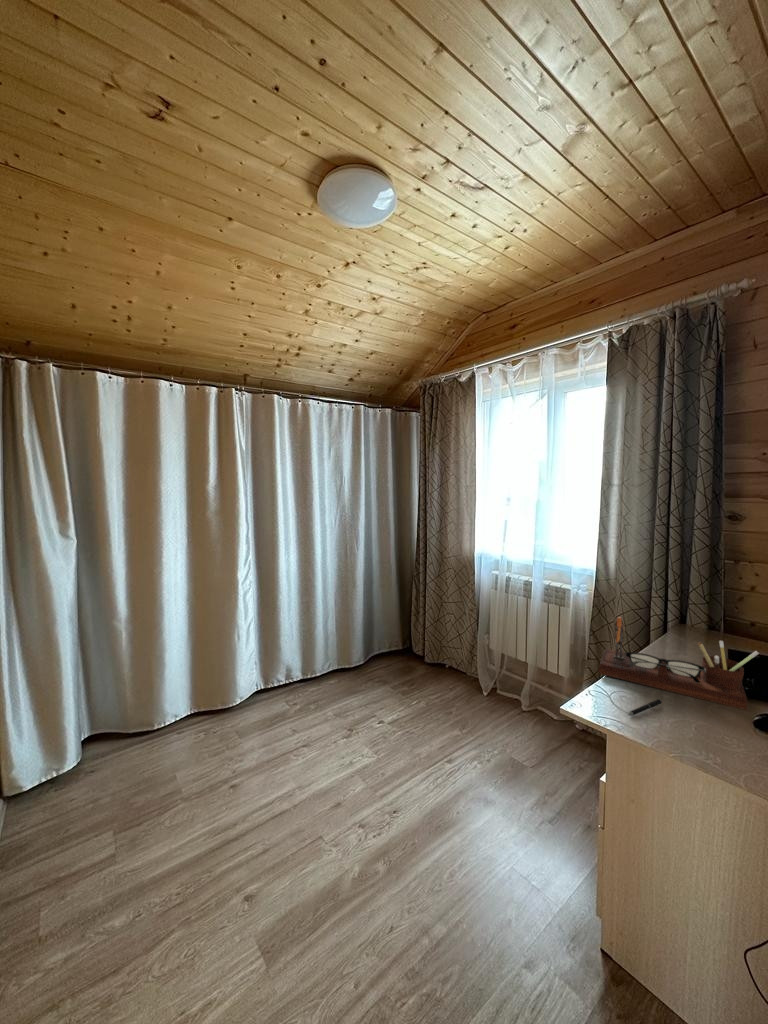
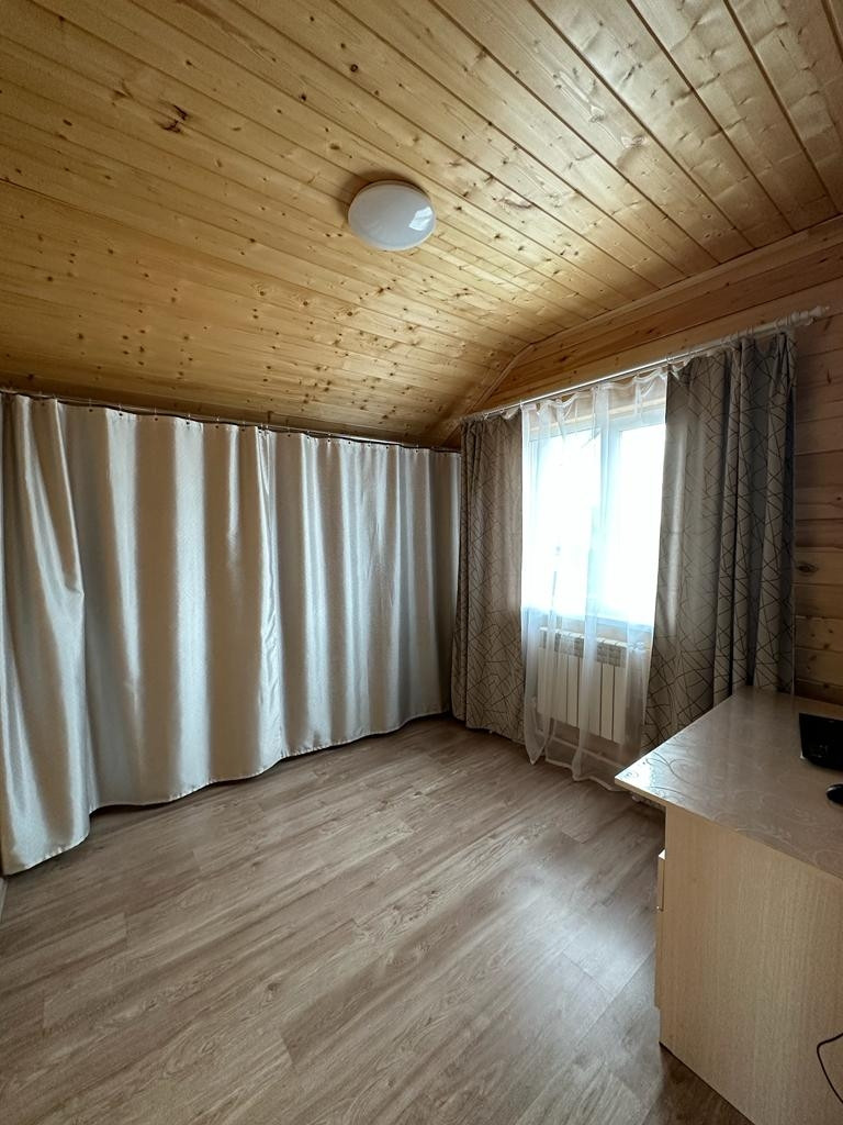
- pen [627,698,662,717]
- desk organizer [598,616,760,711]
